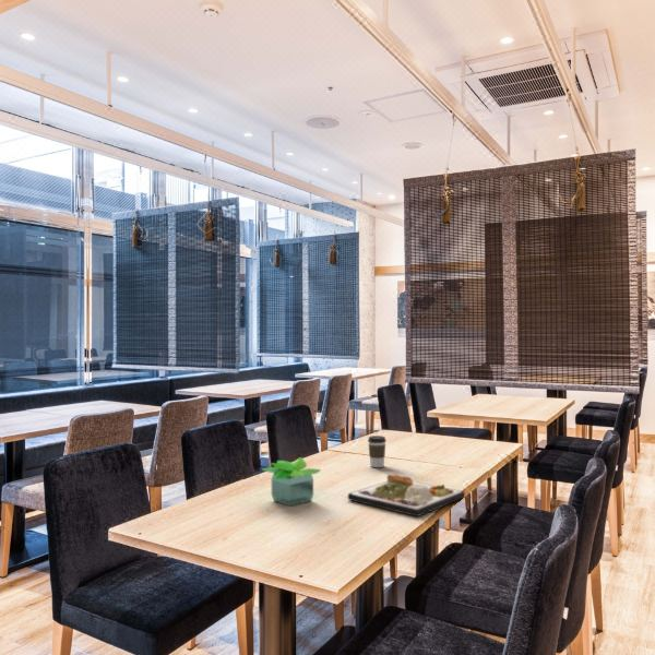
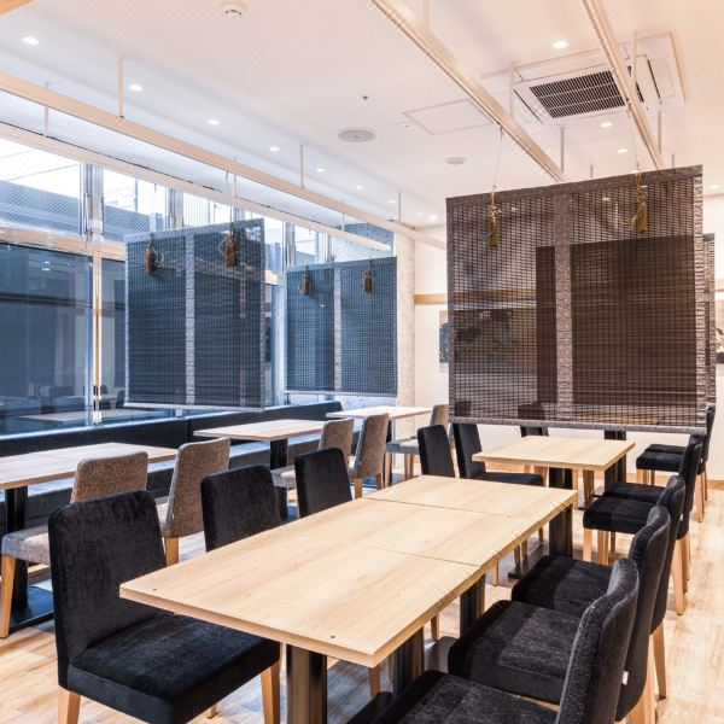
- potted plant [260,456,322,507]
- coffee cup [367,434,388,468]
- dinner plate [347,474,466,517]
